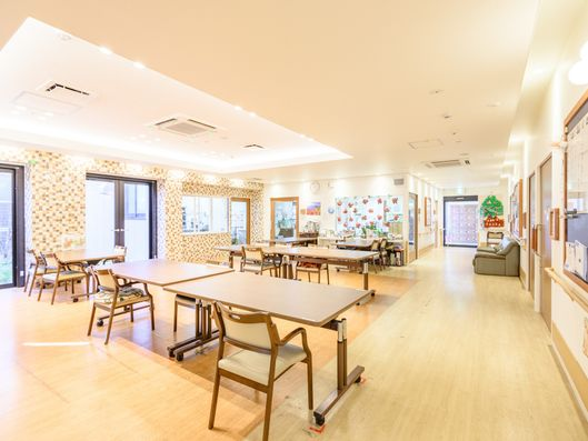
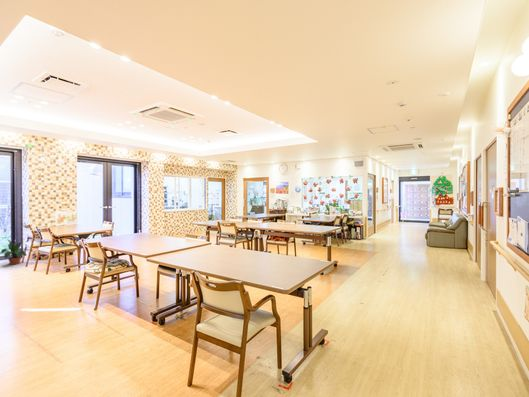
+ potted plant [0,238,30,266]
